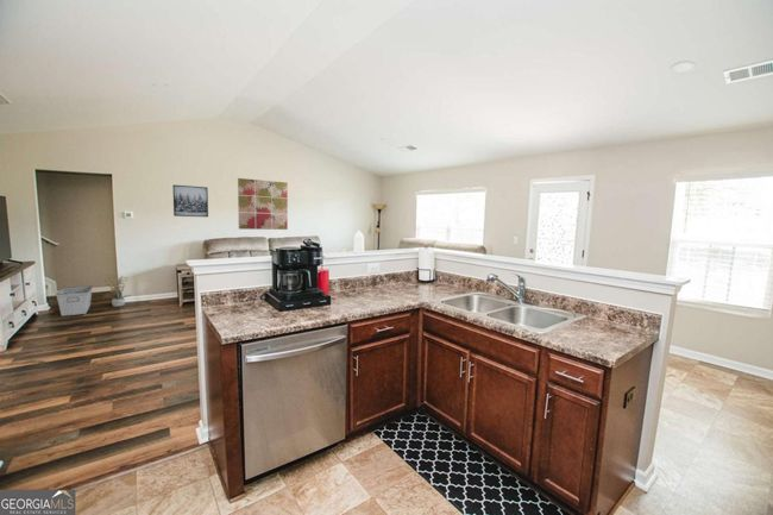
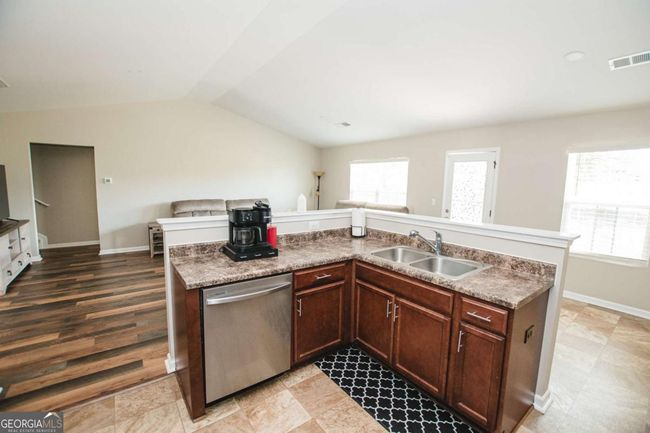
- wall art [237,177,289,231]
- storage bin [55,284,94,318]
- potted plant [98,275,133,308]
- wall art [171,184,209,218]
